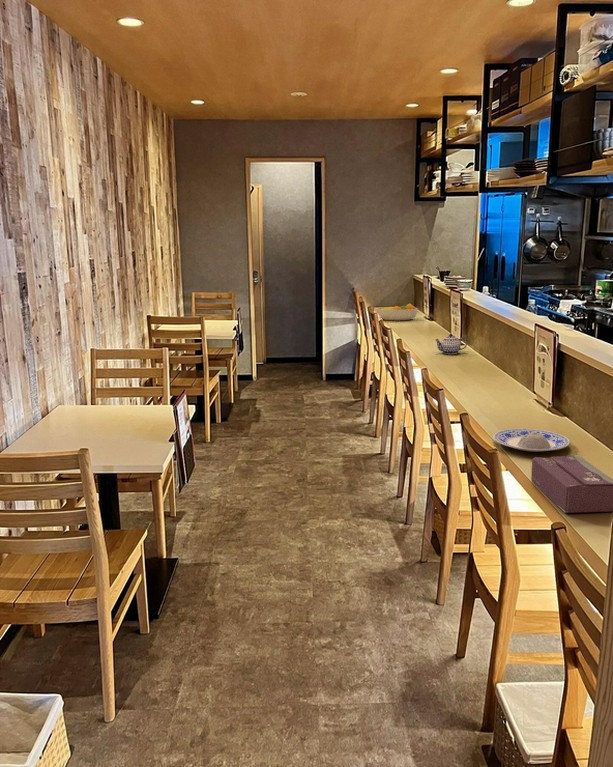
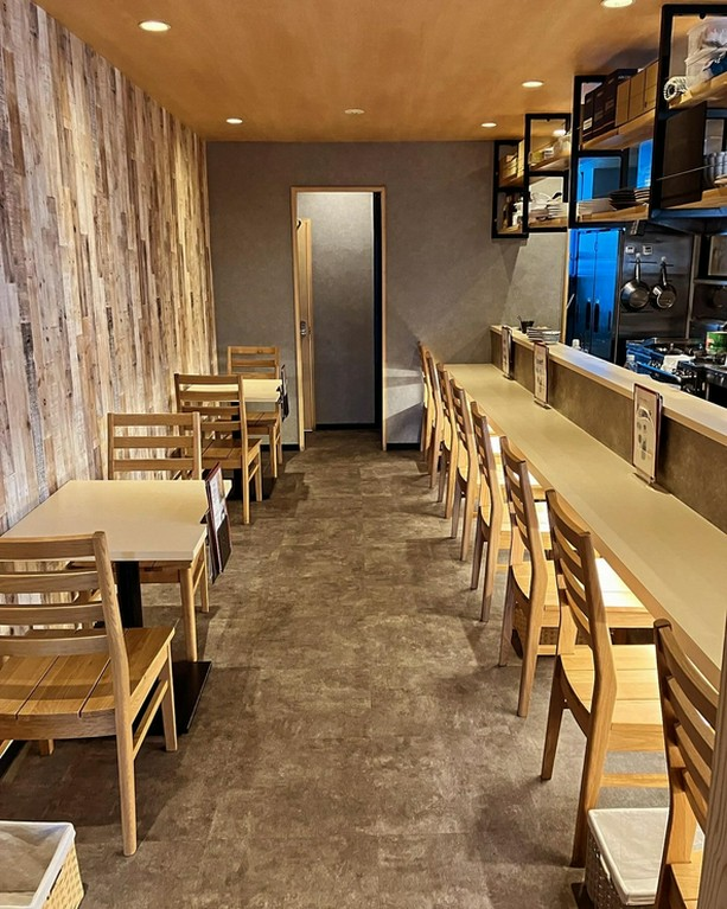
- teapot [434,333,468,355]
- plate [493,428,571,453]
- fruit bowl [375,302,418,321]
- tissue box [530,454,613,514]
